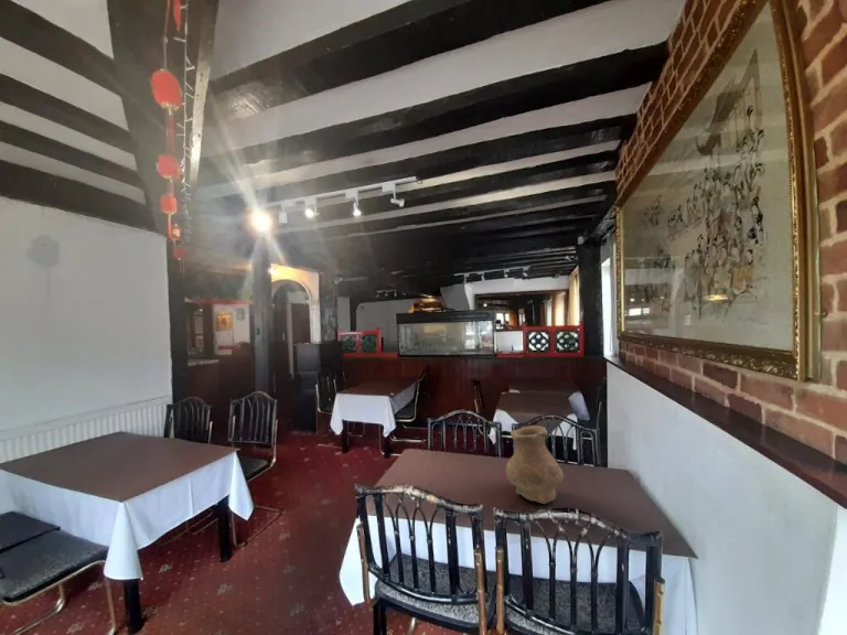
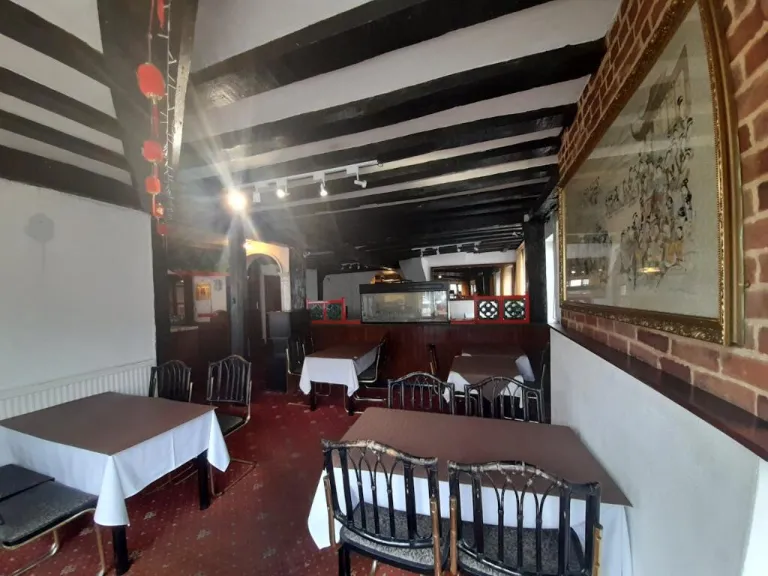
- vase [505,424,565,505]
